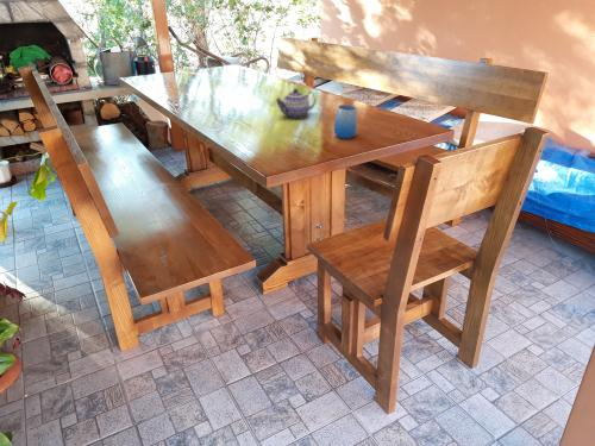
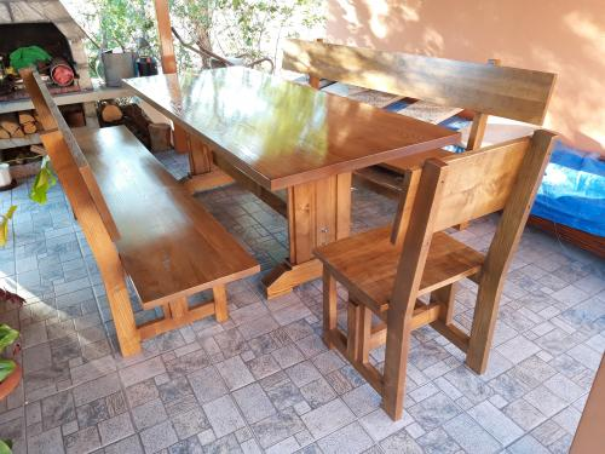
- cup [333,103,358,140]
- teapot [275,87,317,120]
